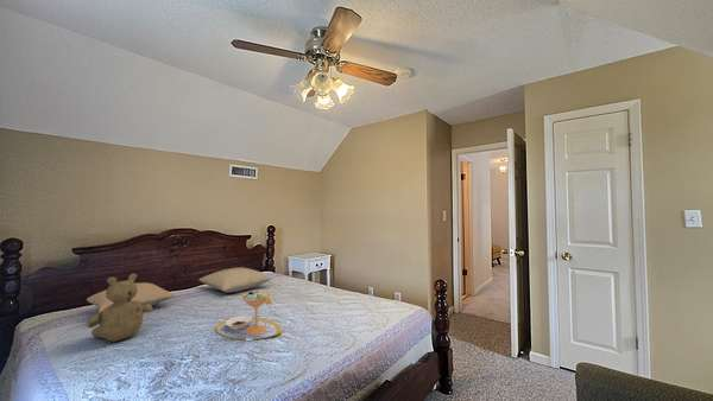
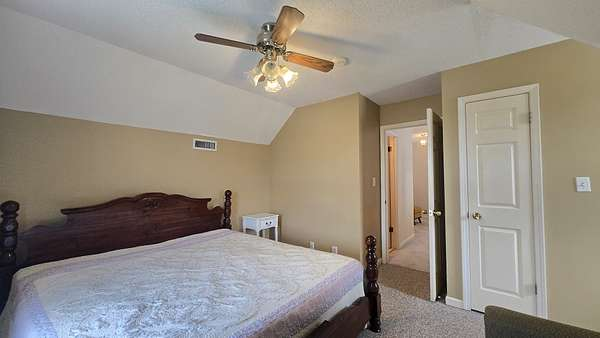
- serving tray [214,289,283,340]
- pillow [86,281,176,313]
- teddy bear [86,273,153,343]
- pillow [197,266,272,294]
